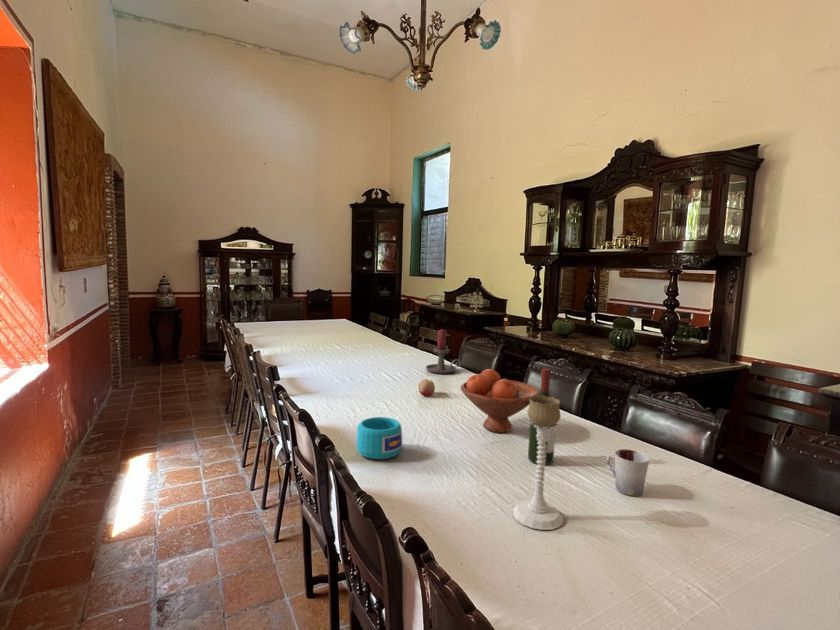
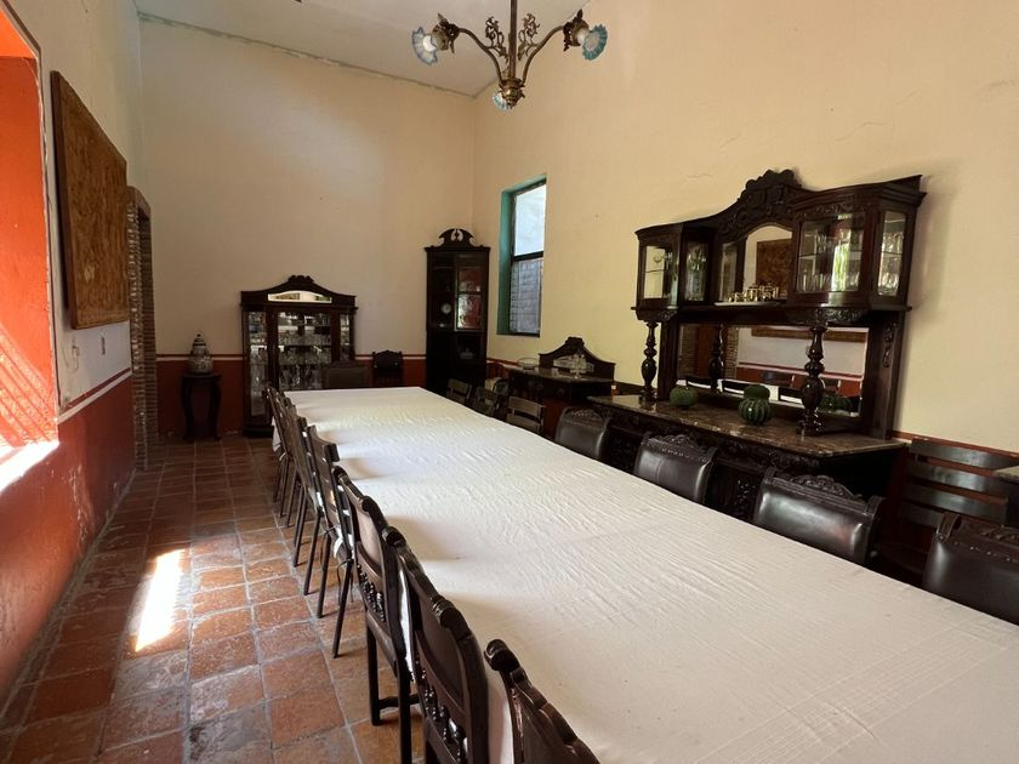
- candle holder [425,328,462,375]
- fruit bowl [460,368,540,434]
- wine bottle [527,368,557,466]
- cup [606,448,650,497]
- fruit [418,378,436,397]
- candle holder [512,396,564,531]
- cup [356,416,403,460]
